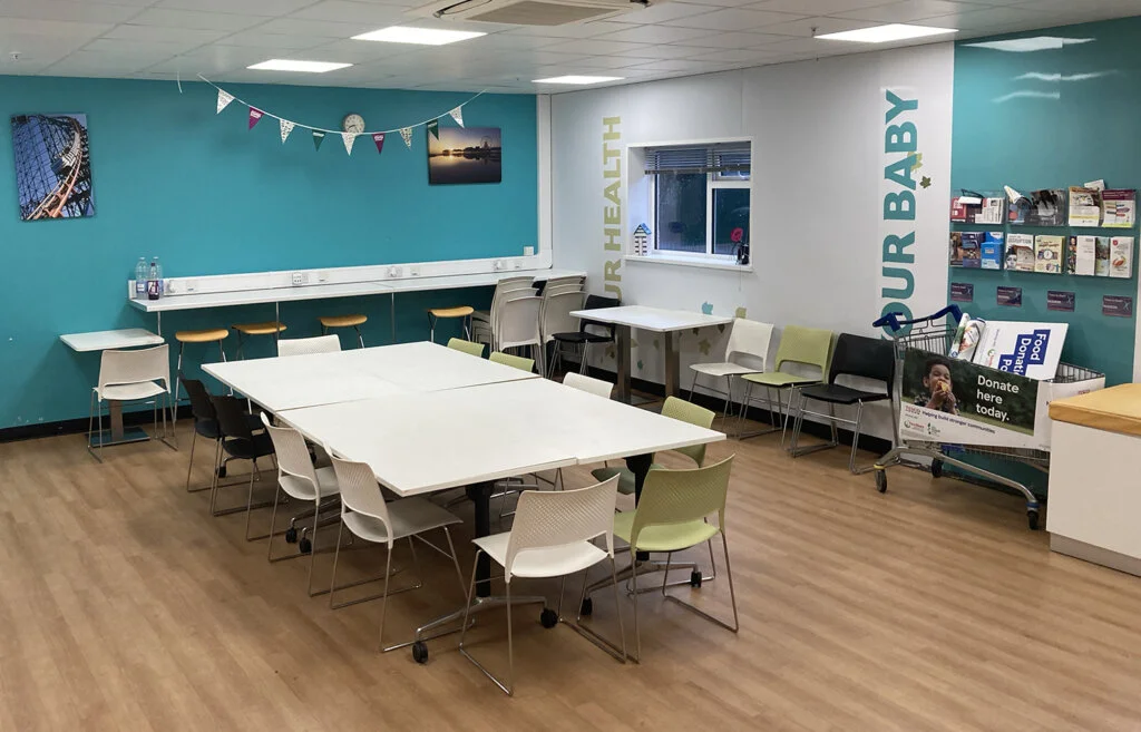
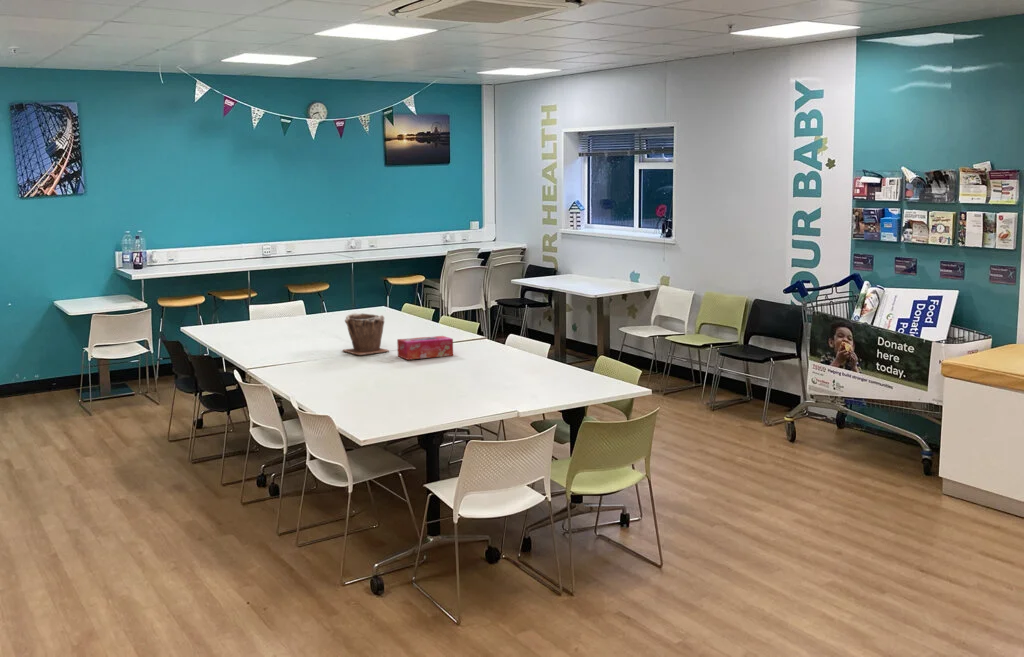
+ plant pot [341,312,390,356]
+ tissue box [396,335,454,361]
